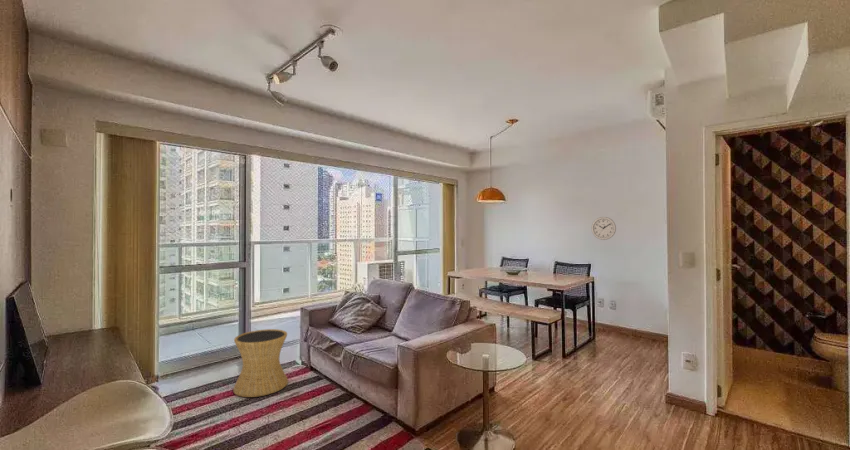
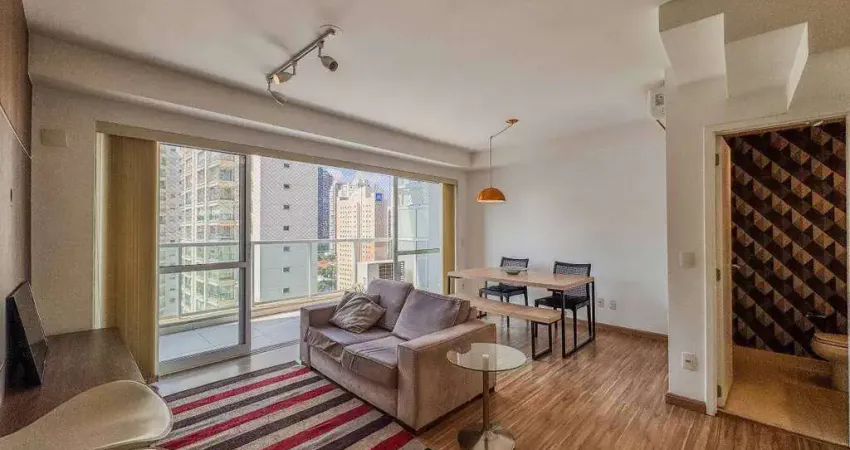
- side table [232,328,289,398]
- wall clock [590,216,617,241]
